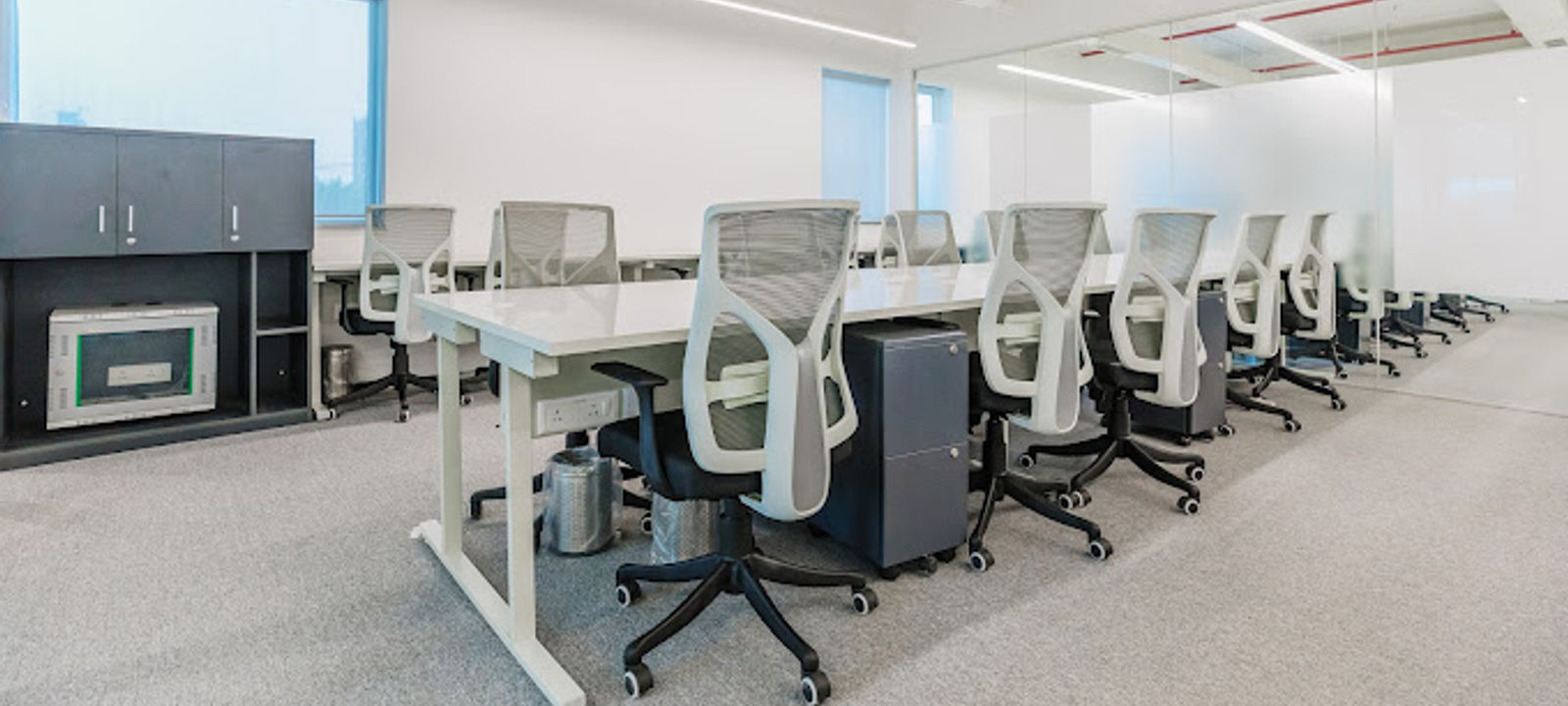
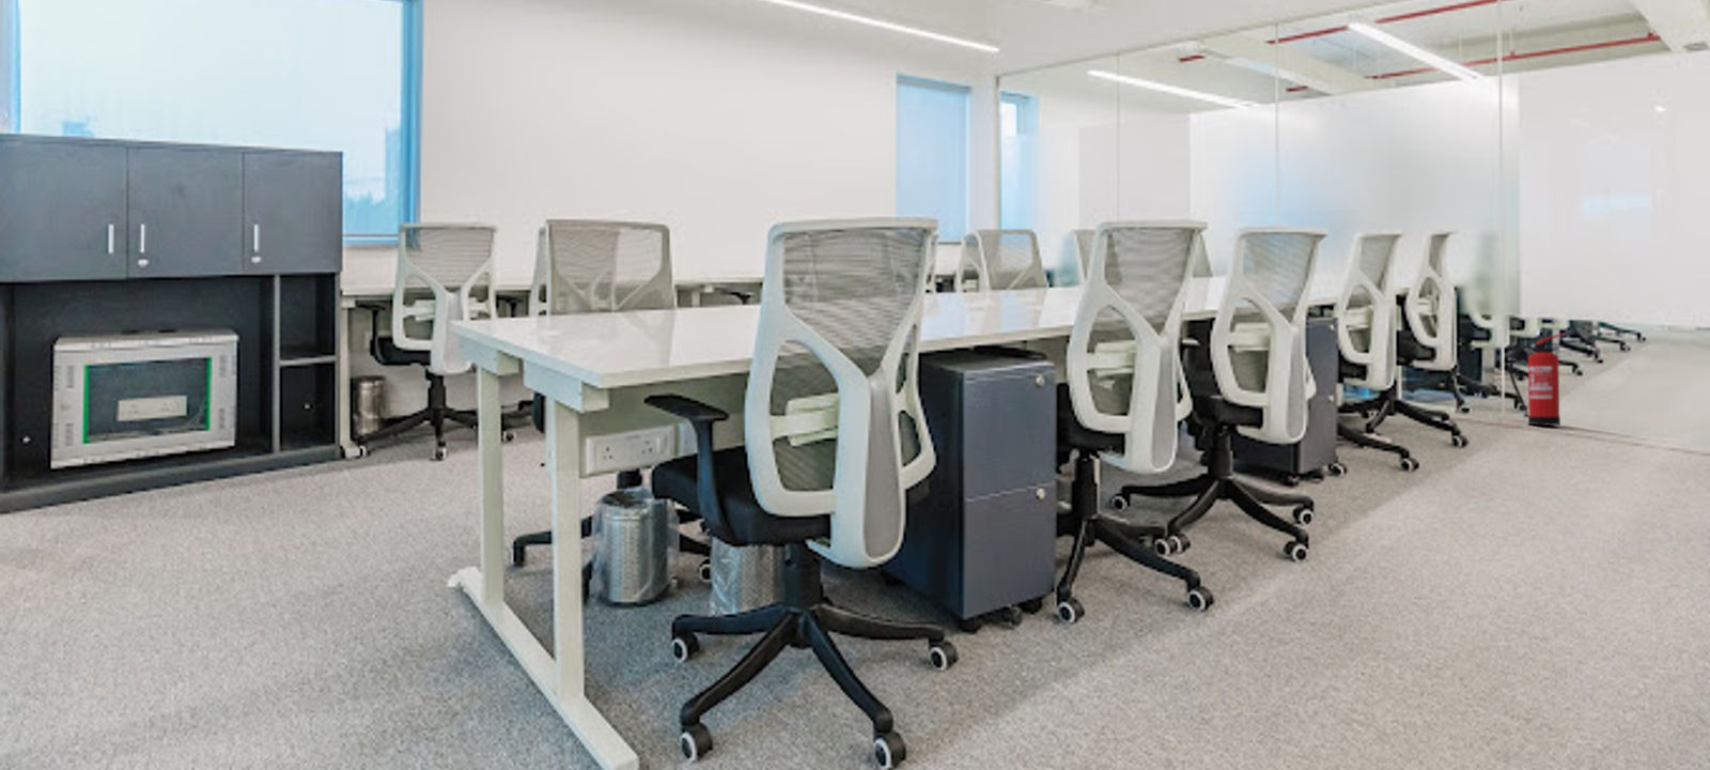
+ fire extinguisher [1508,333,1565,426]
